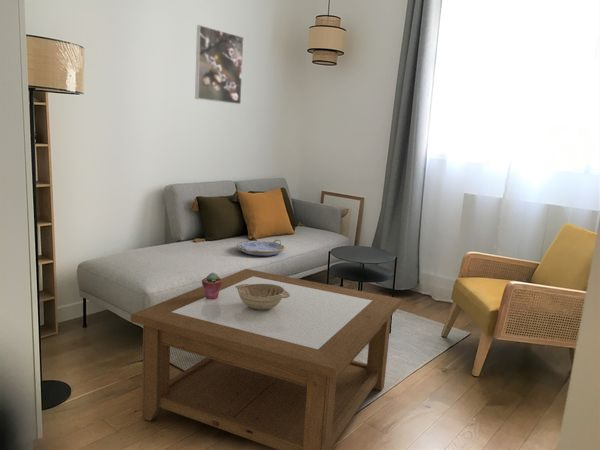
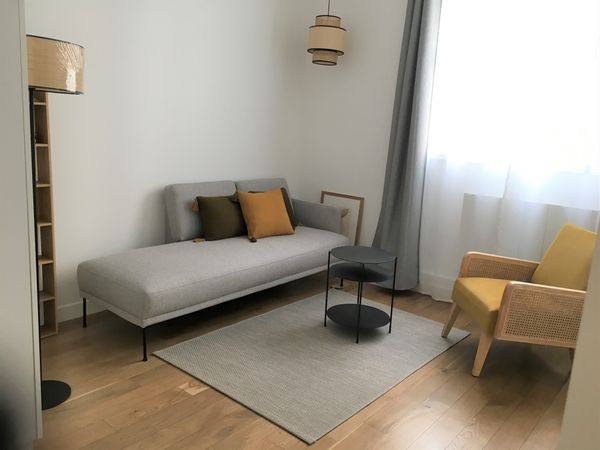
- serving tray [236,238,286,257]
- potted succulent [201,272,222,299]
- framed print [194,24,245,105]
- coffee table [130,268,402,450]
- decorative bowl [235,284,290,310]
